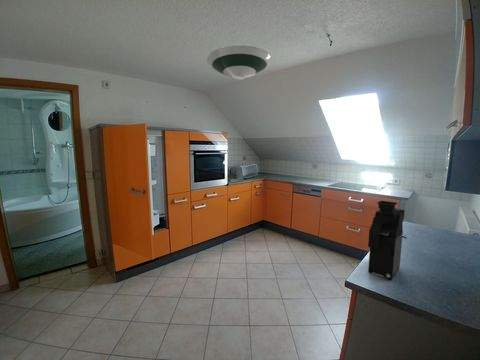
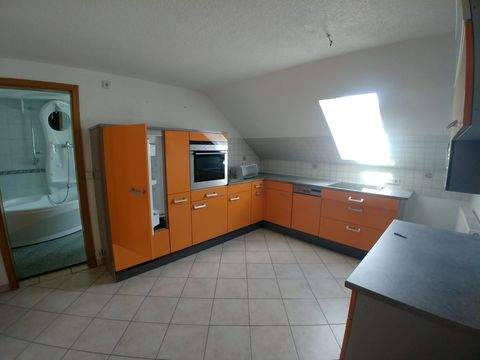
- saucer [206,45,273,80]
- coffee maker [367,200,406,281]
